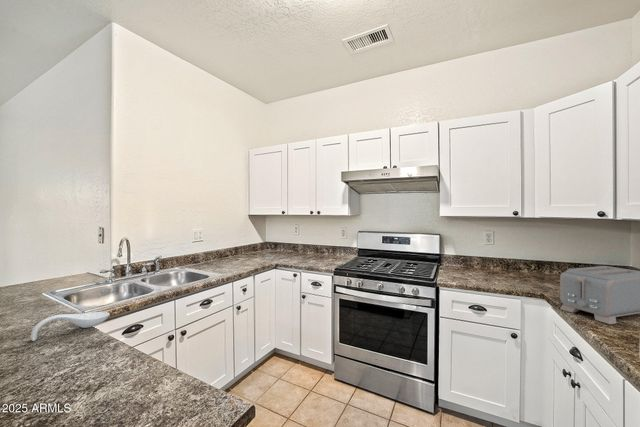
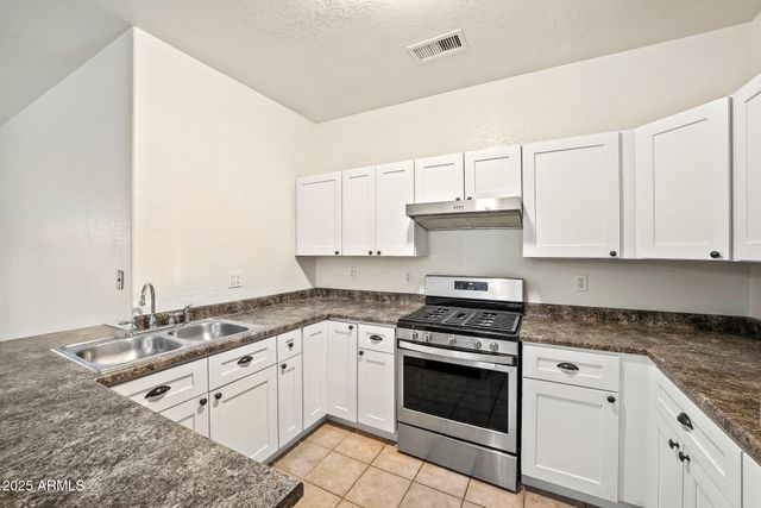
- toaster [559,265,640,325]
- spoon rest [30,311,110,342]
